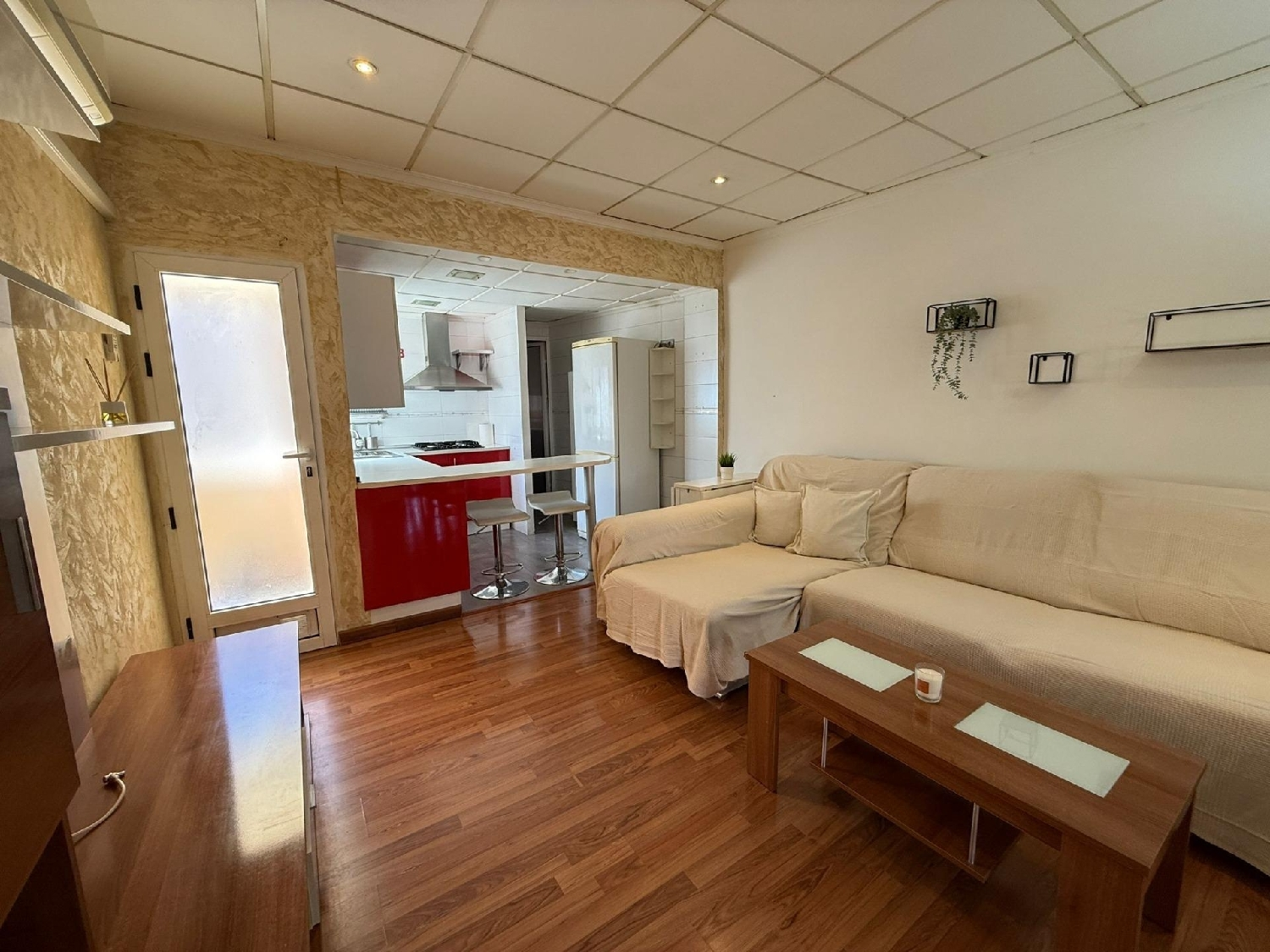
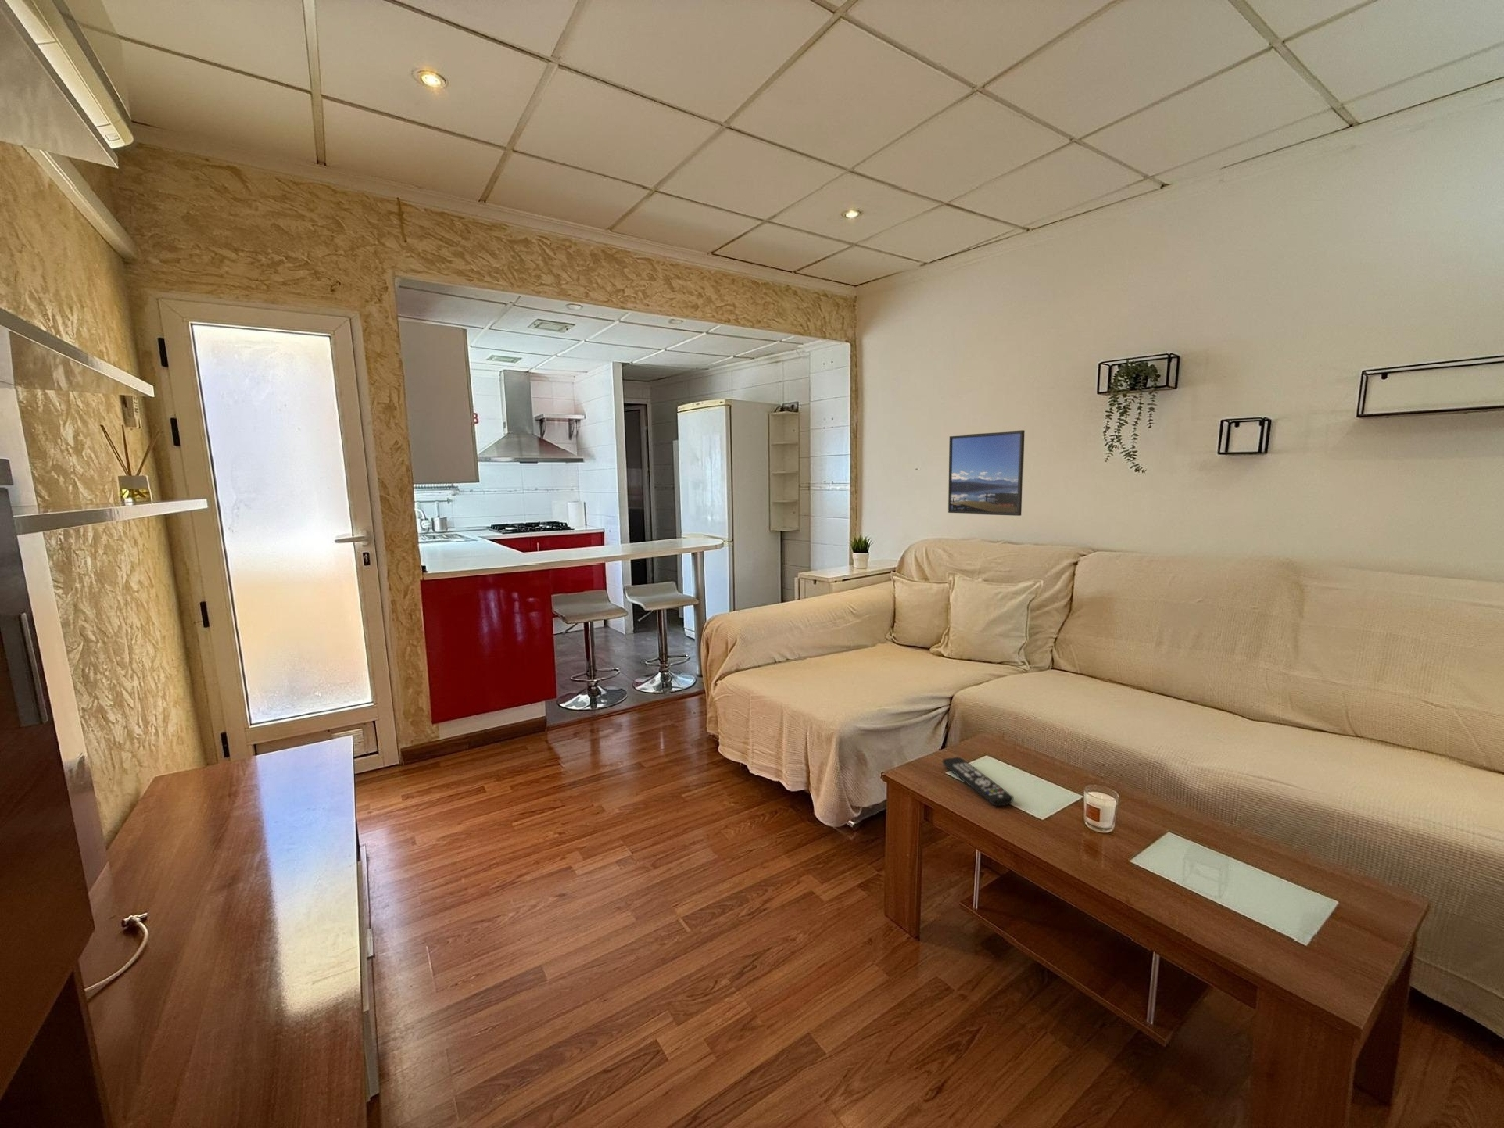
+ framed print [946,429,1026,518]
+ remote control [941,756,1014,807]
